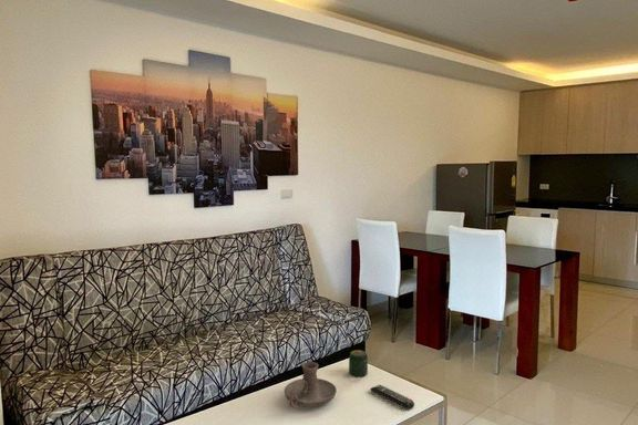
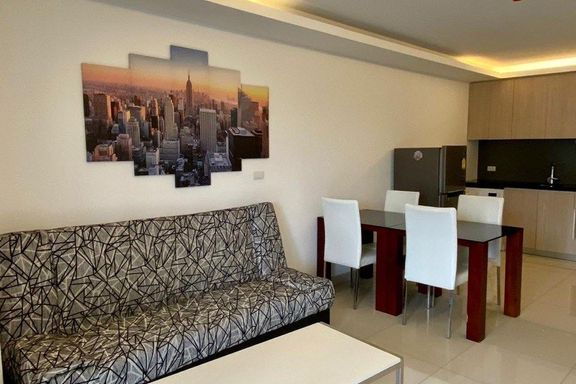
- remote control [369,384,415,410]
- candle holder [284,361,338,408]
- jar [348,349,369,377]
